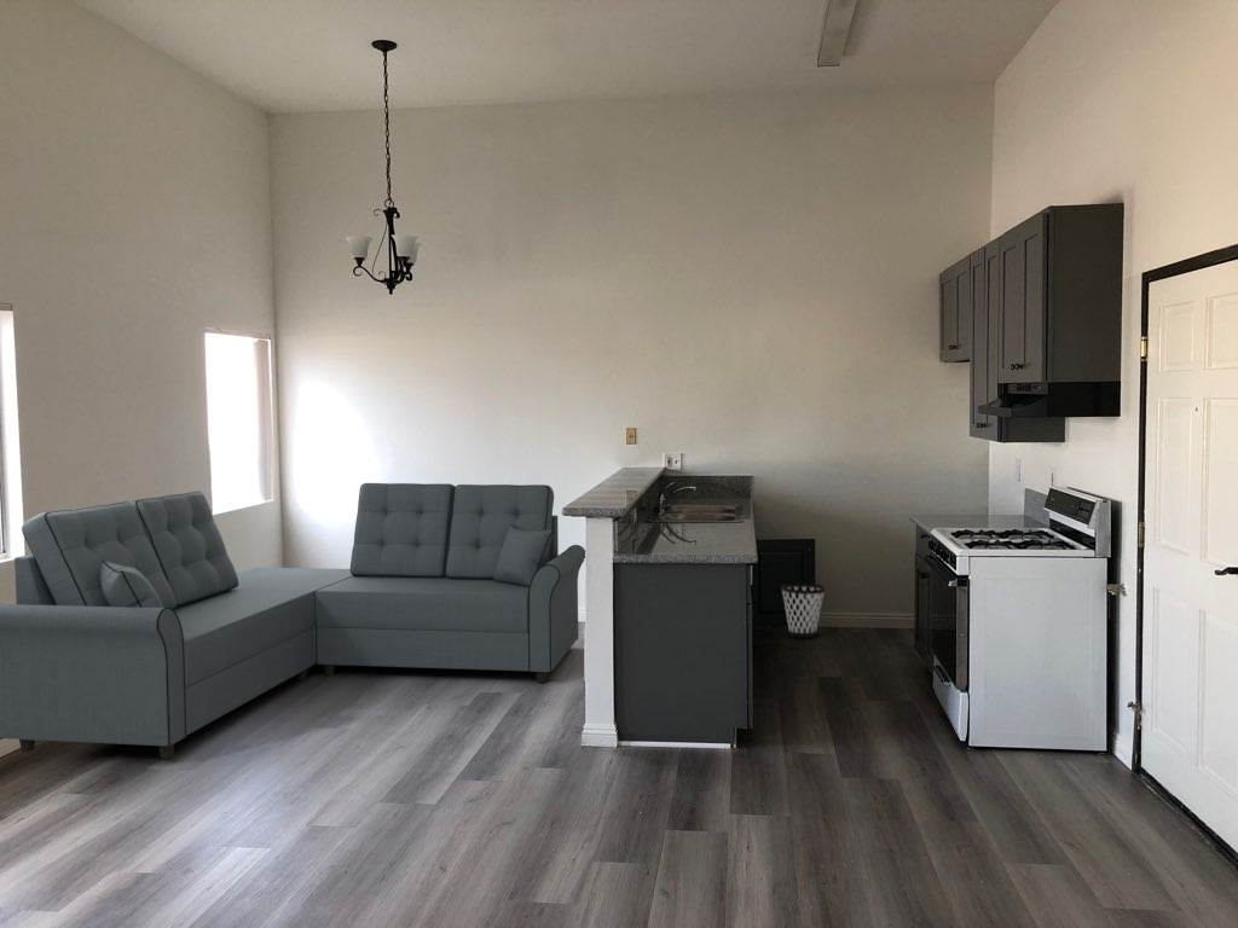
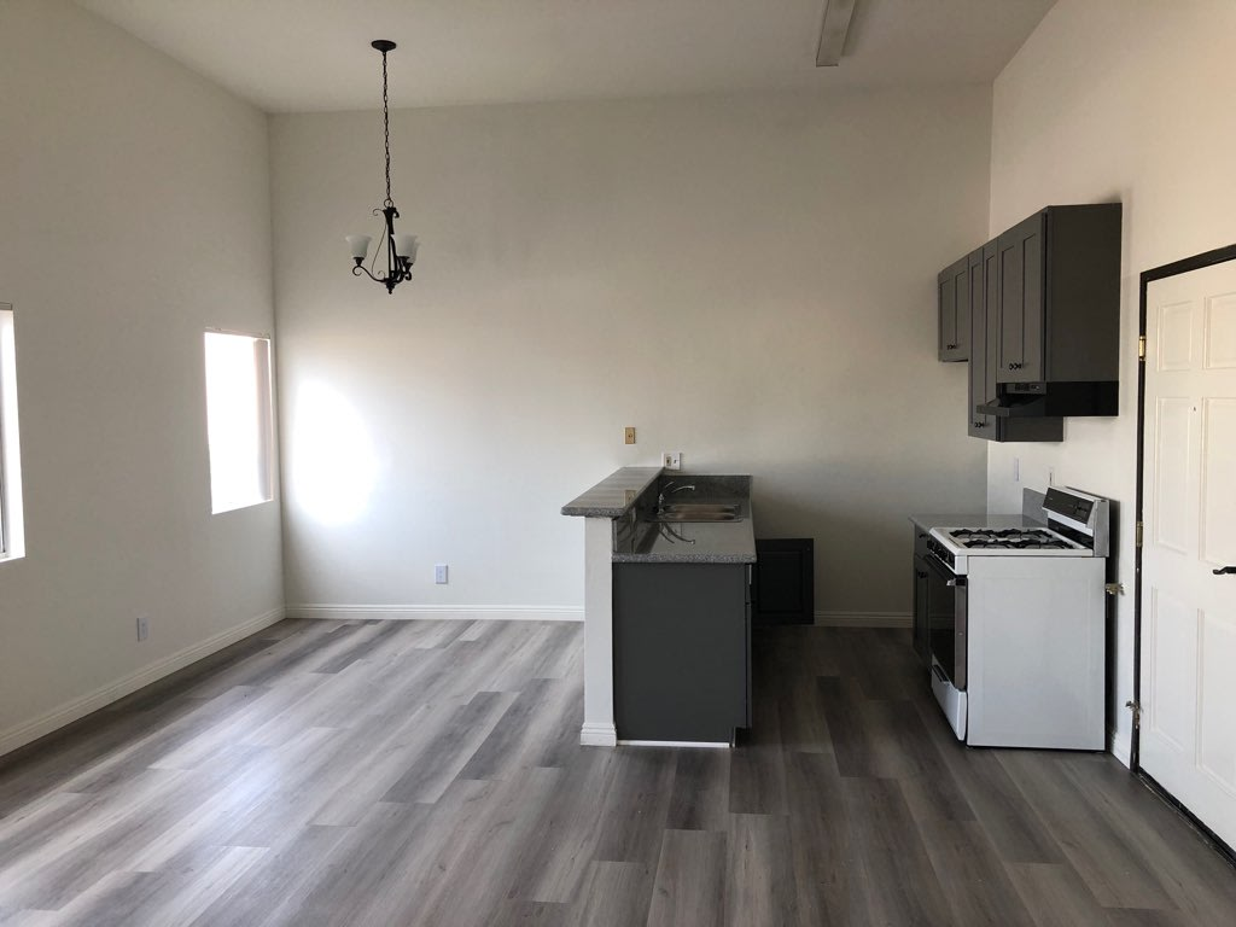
- sofa [0,482,586,760]
- wastebasket [780,582,827,639]
